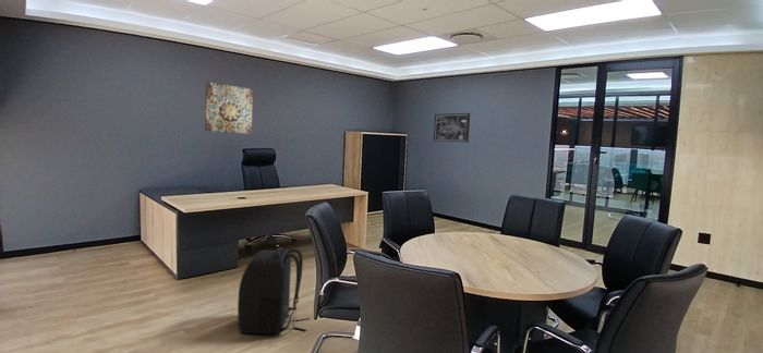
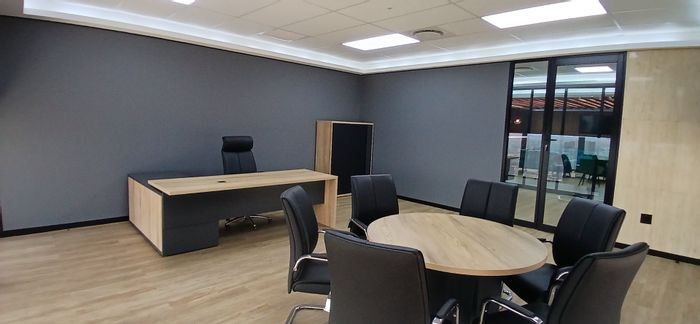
- backpack [237,246,311,336]
- wall art [433,112,471,143]
- wall art [204,82,254,135]
